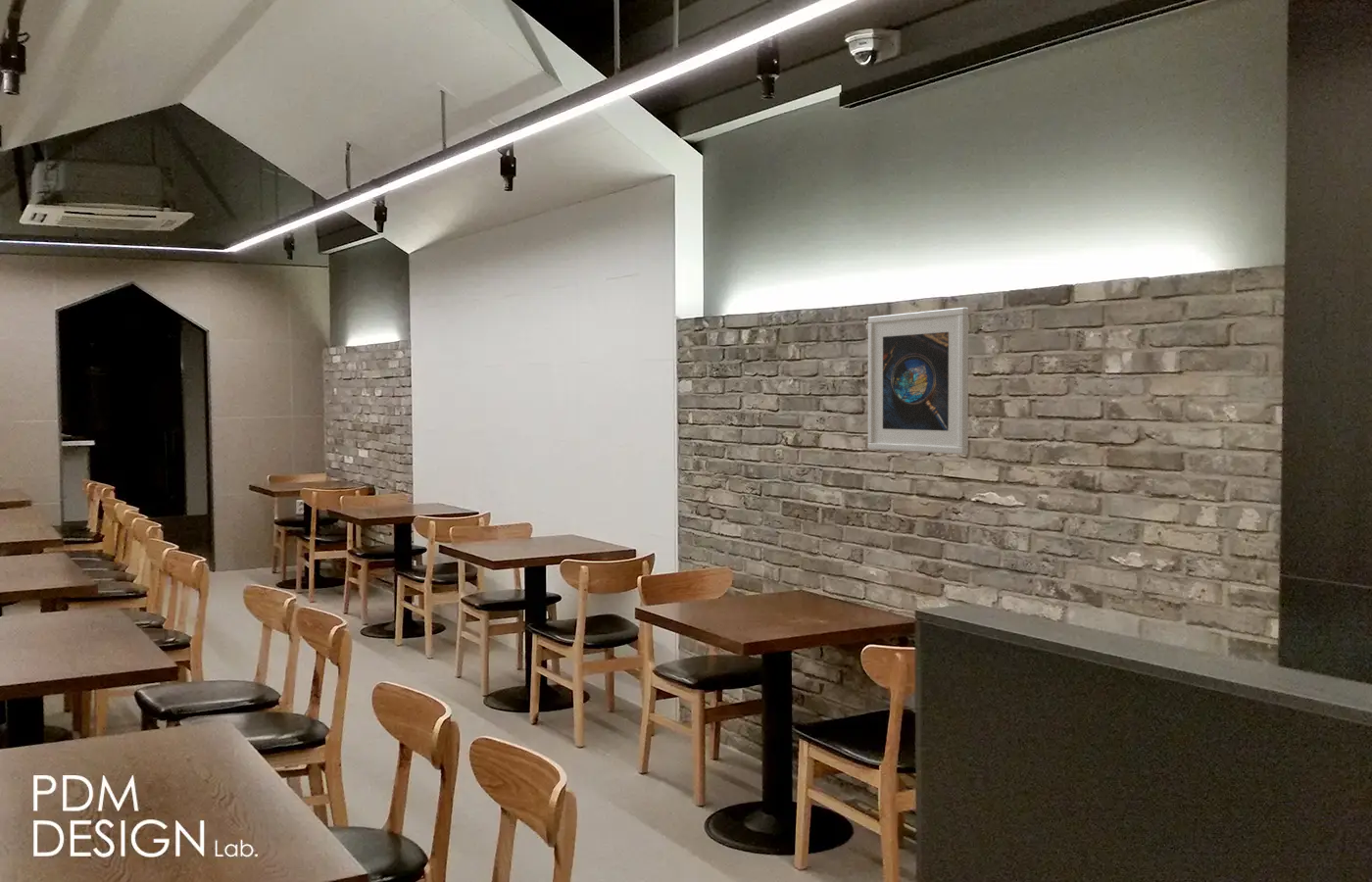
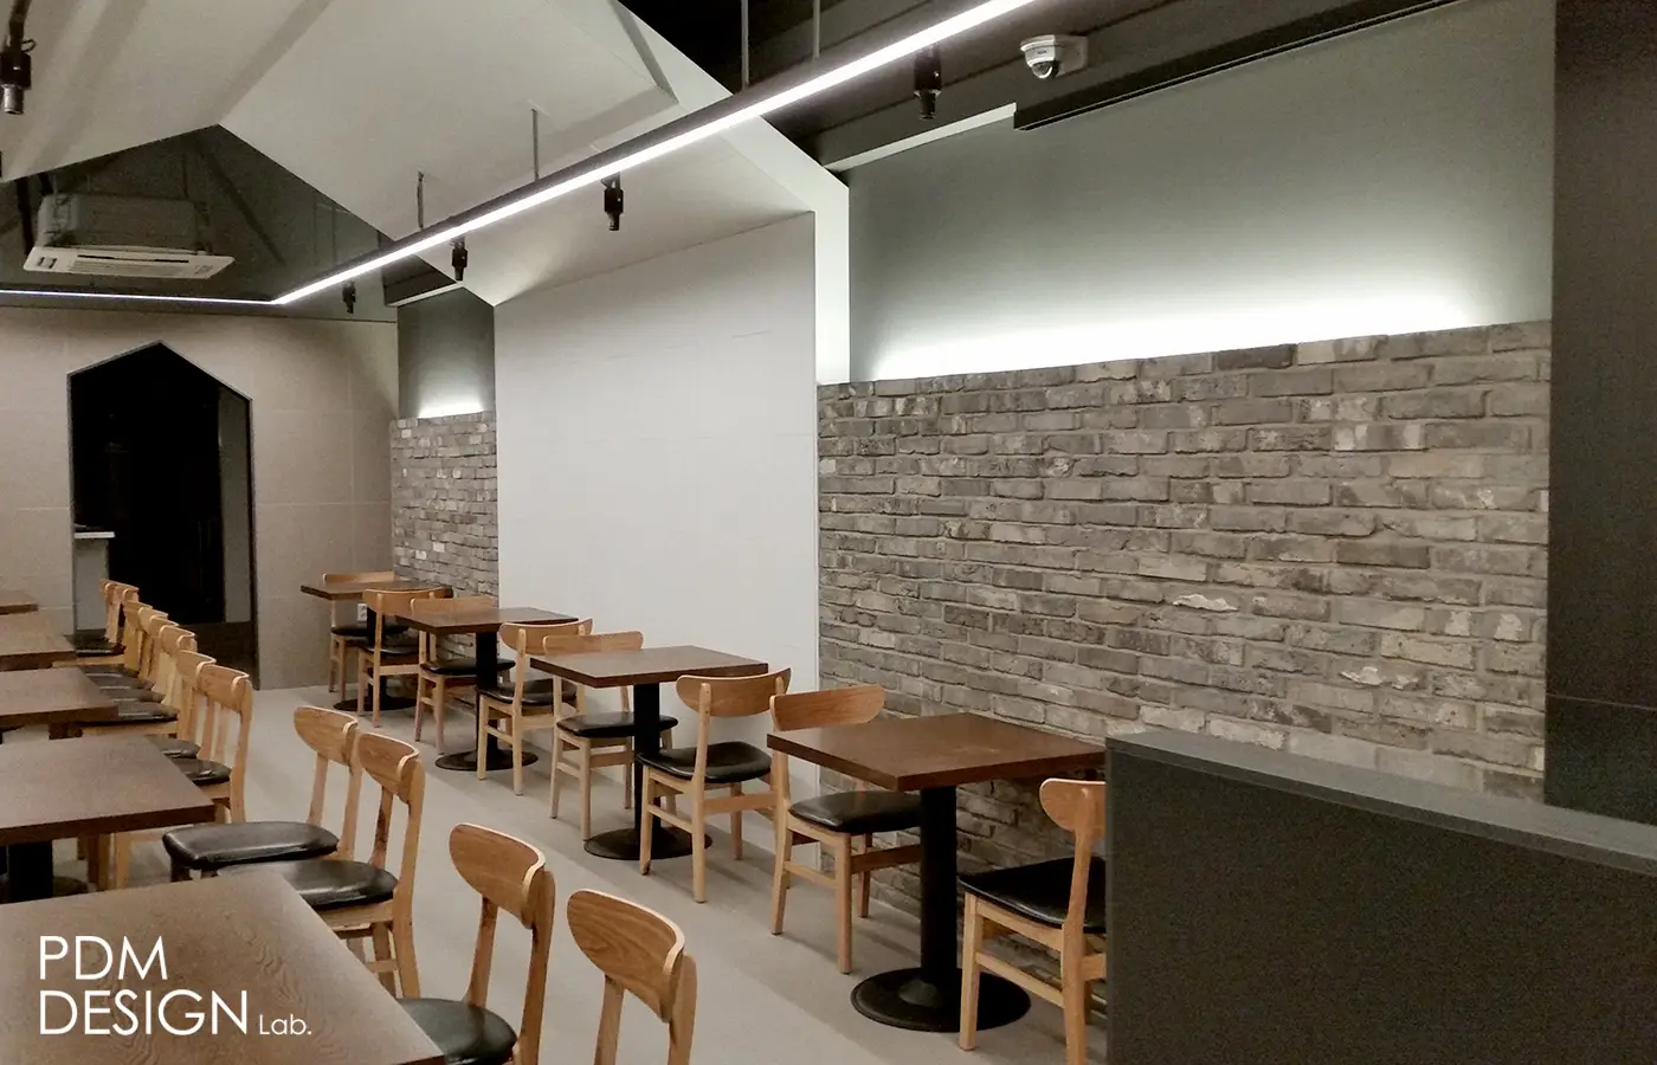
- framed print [867,307,969,455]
